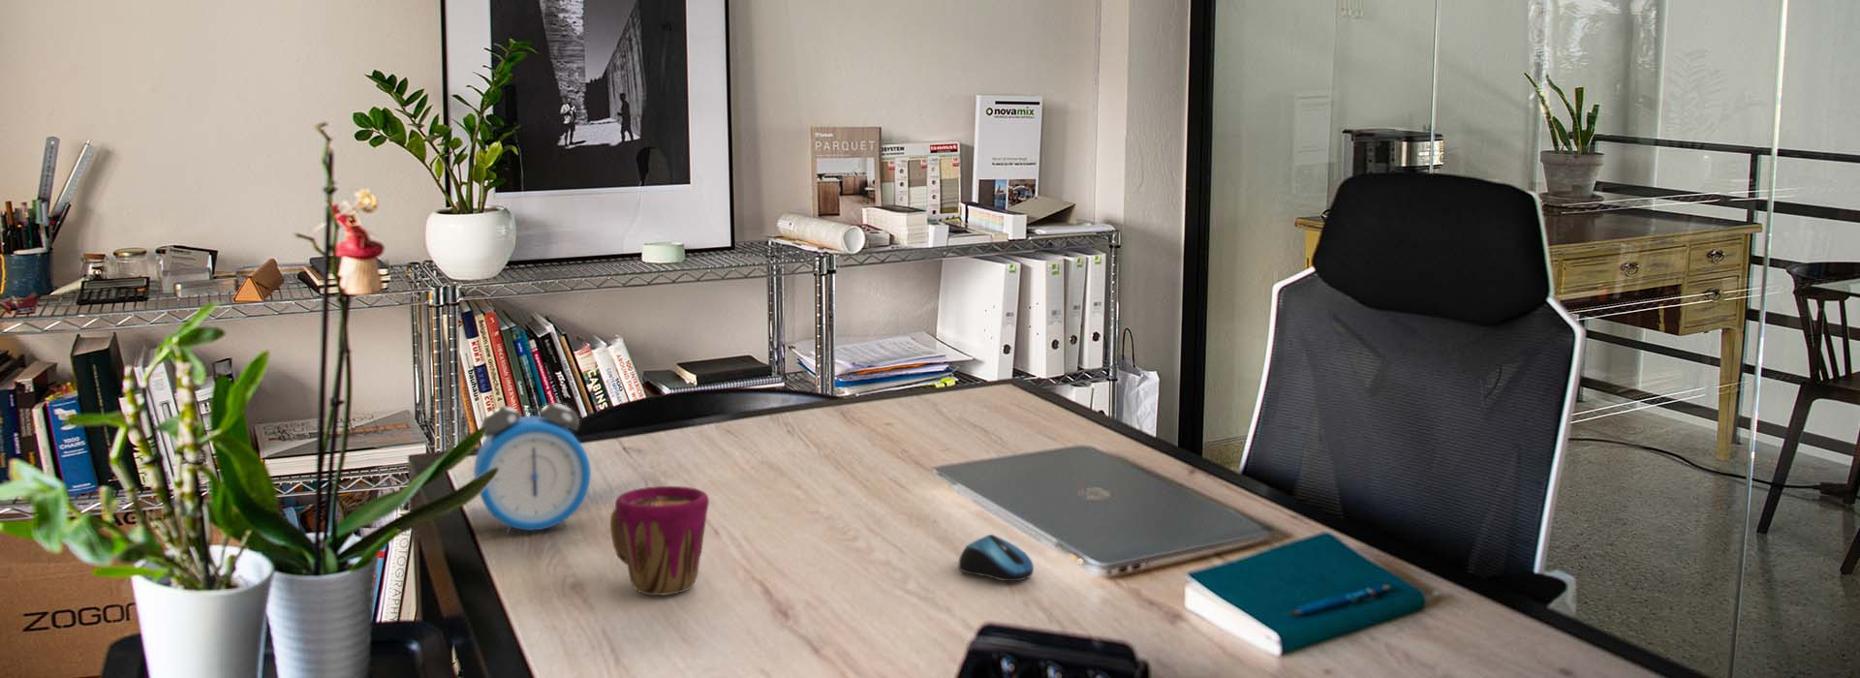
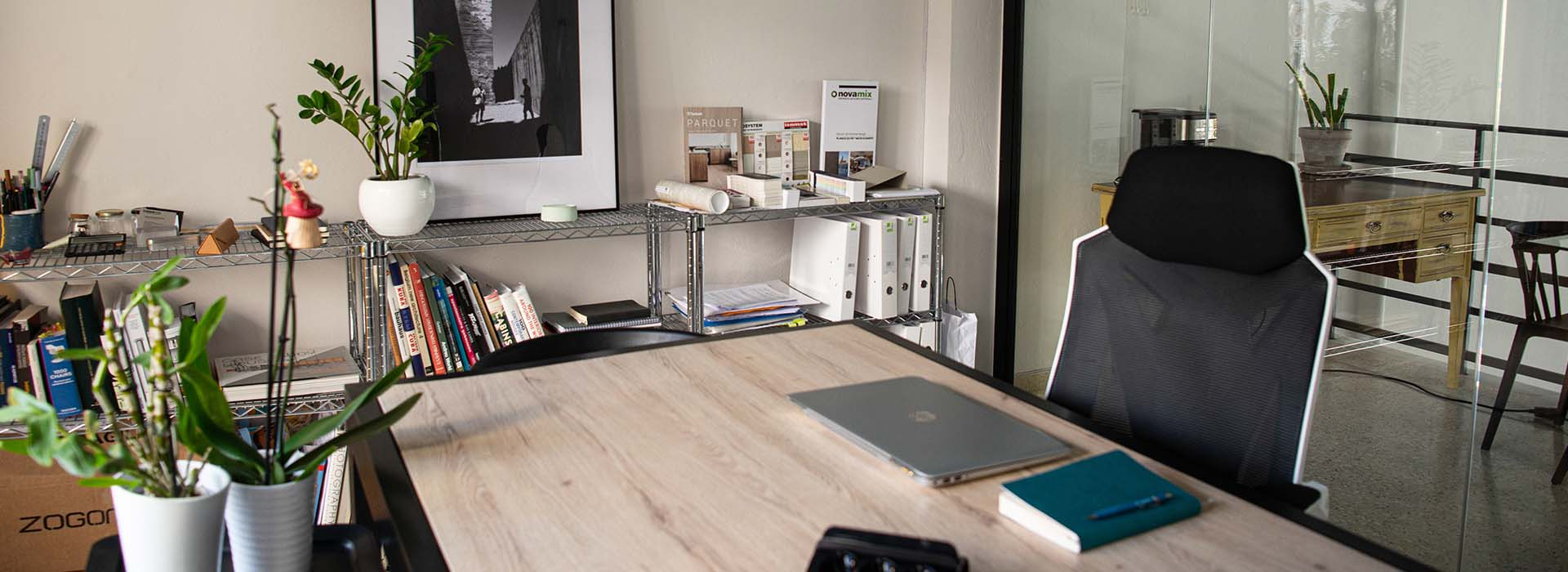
- computer mouse [958,533,1034,582]
- alarm clock [473,402,592,535]
- cup [610,485,711,596]
